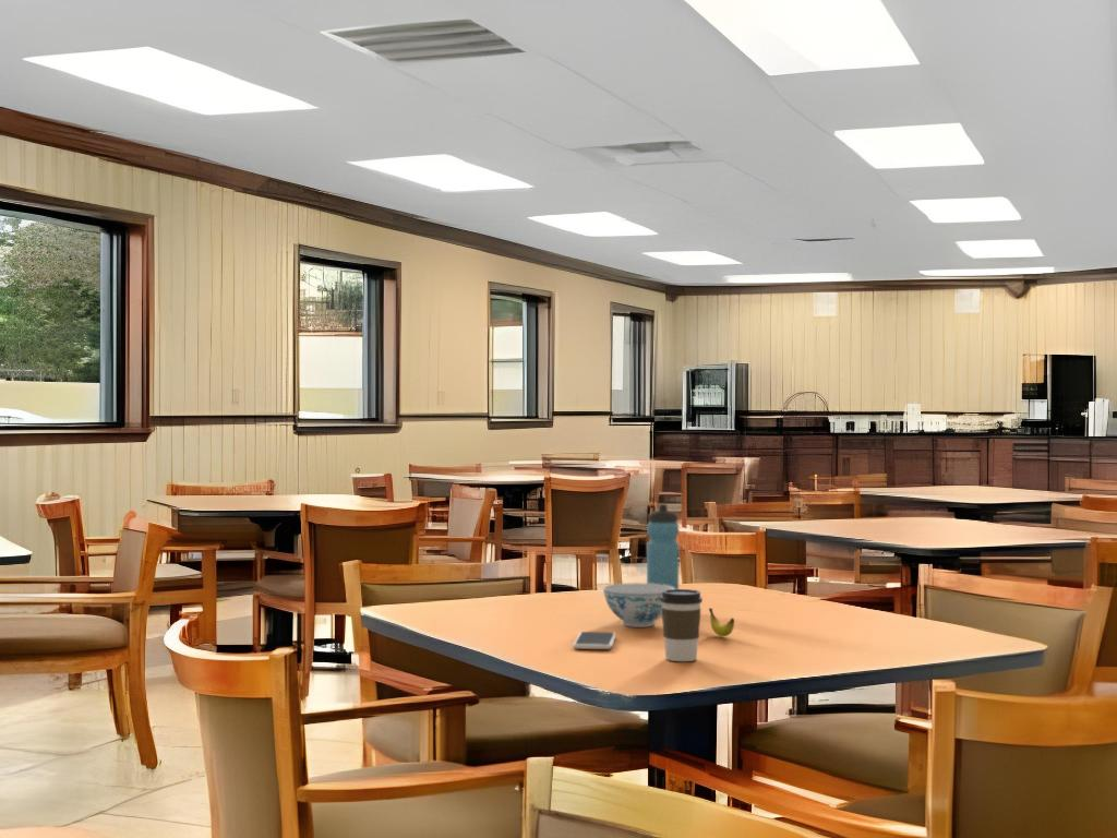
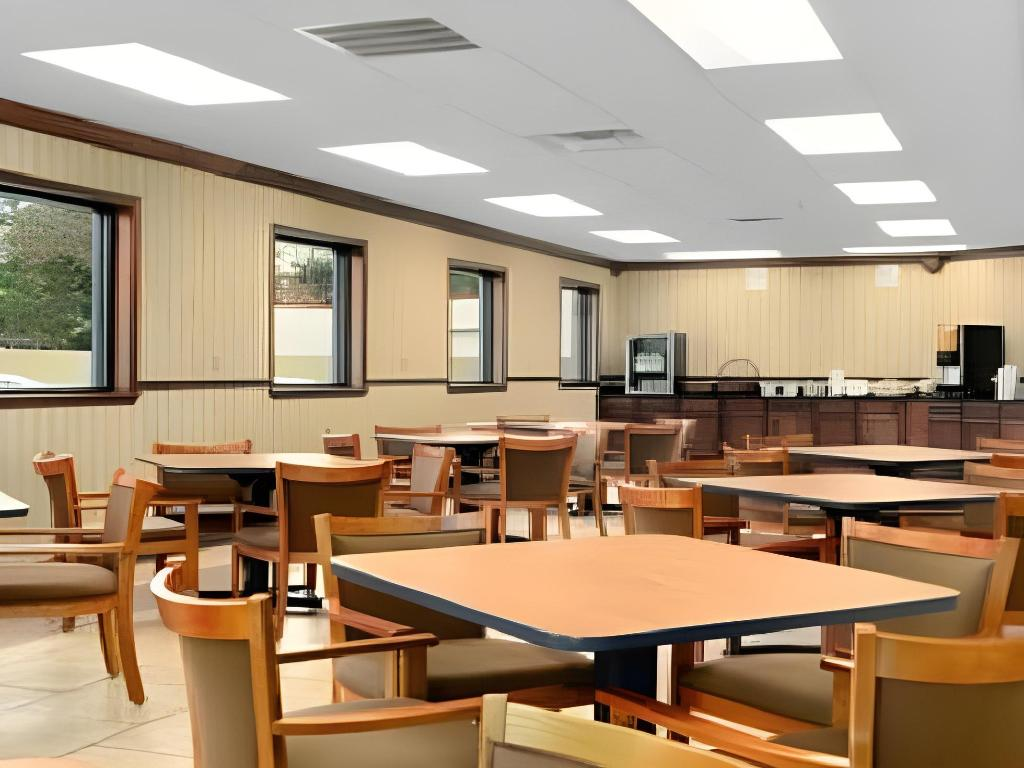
- water bottle [646,503,680,589]
- smartphone [572,631,617,650]
- coffee cup [661,588,704,662]
- banana [708,607,735,637]
- chinaware [602,583,674,628]
